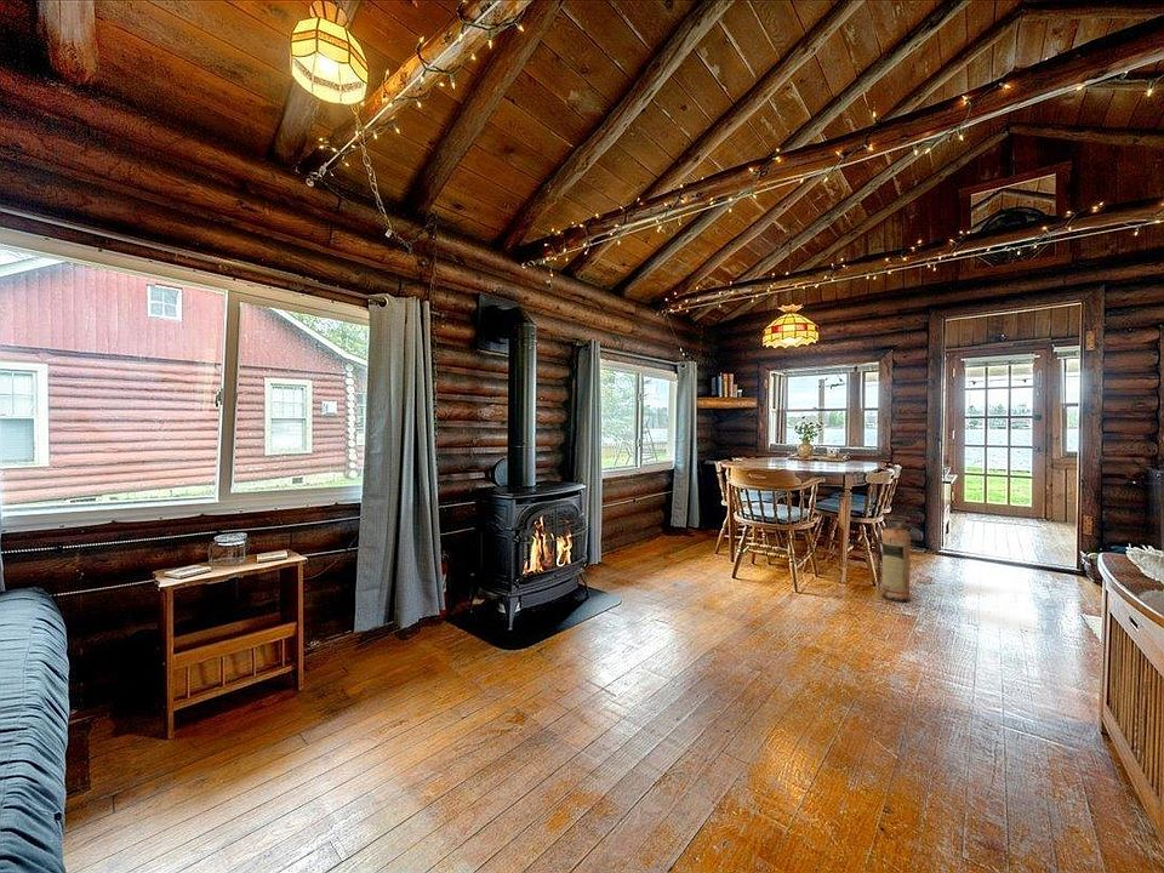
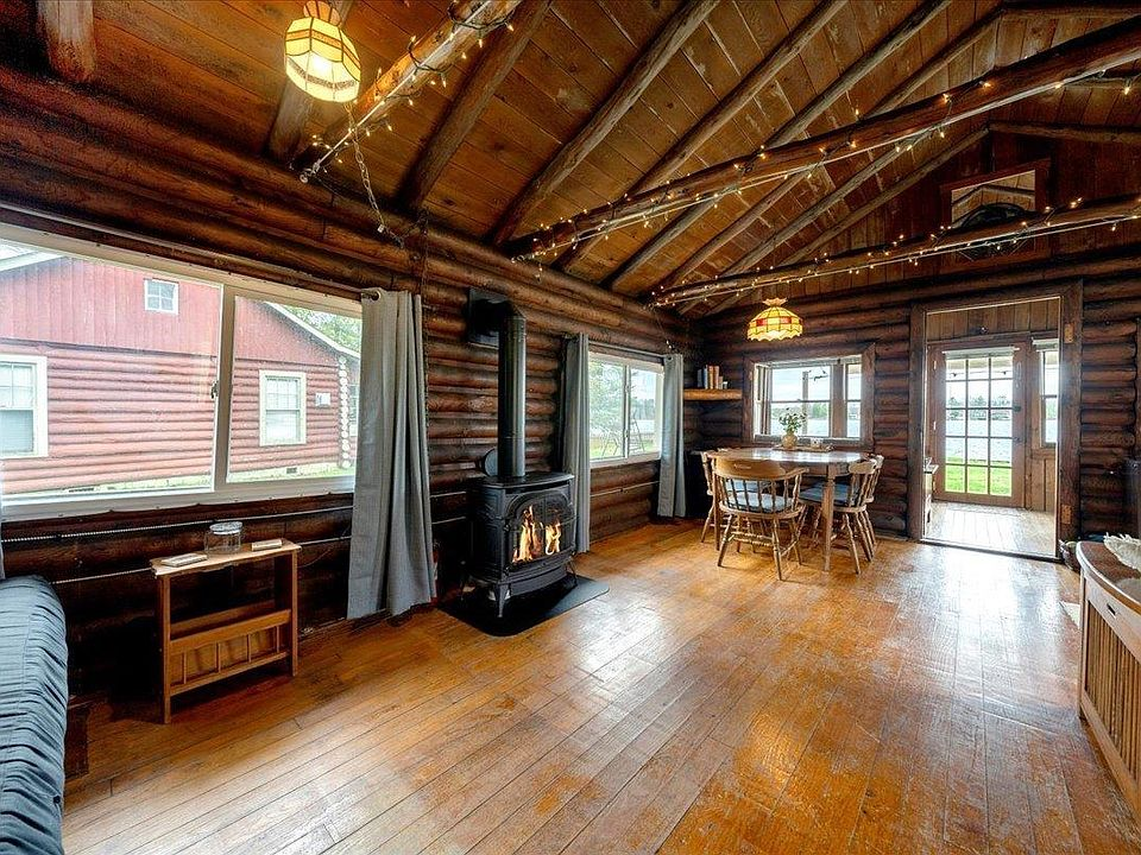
- fire extinguisher [875,514,912,603]
